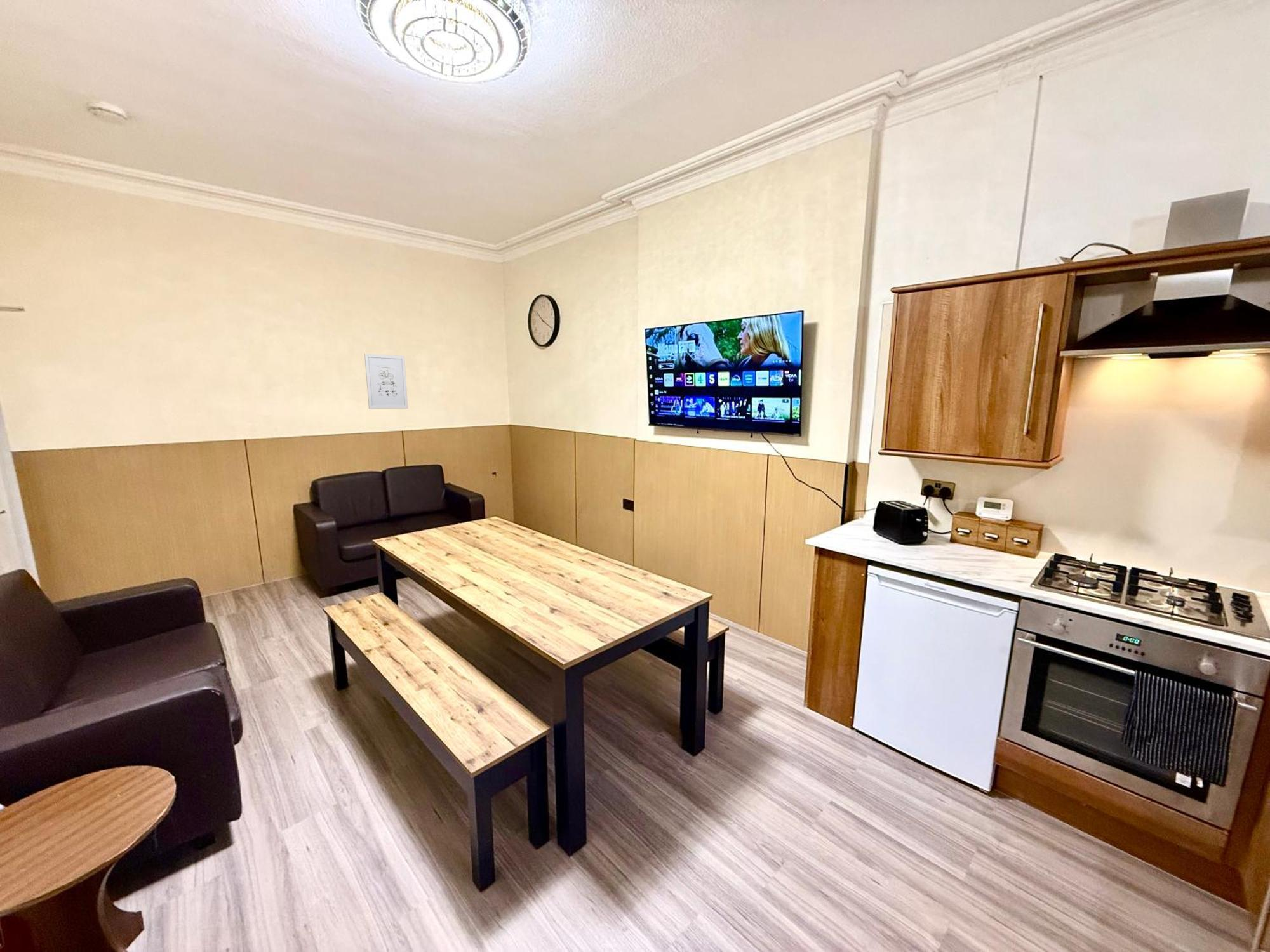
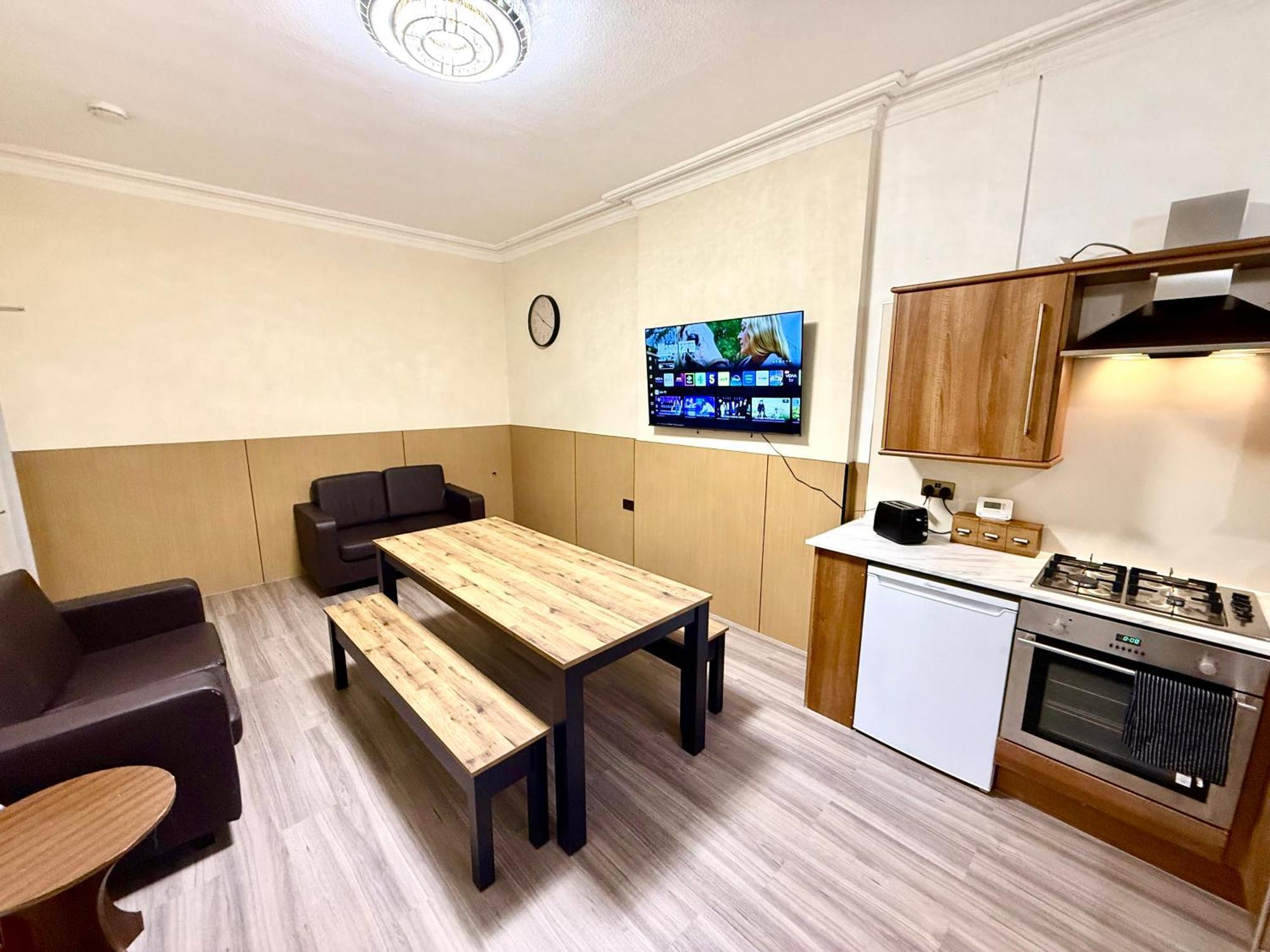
- wall art [364,354,409,409]
